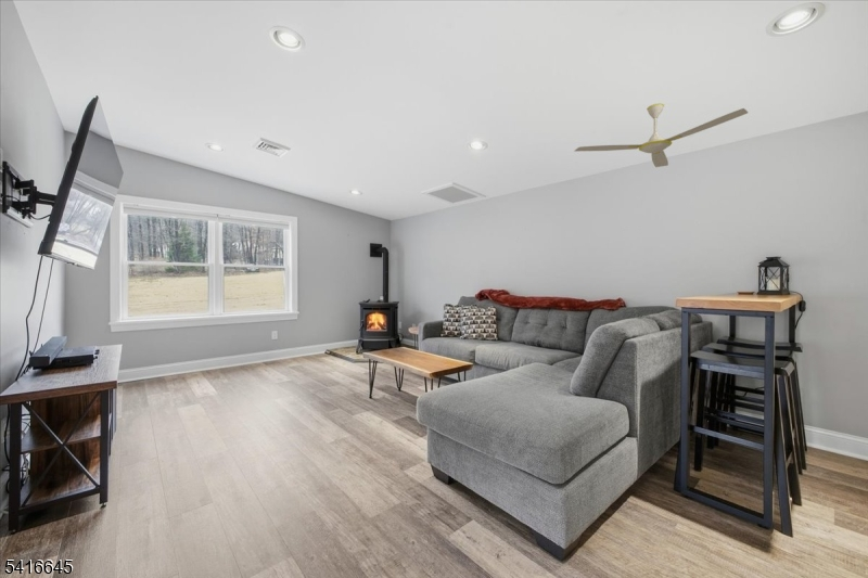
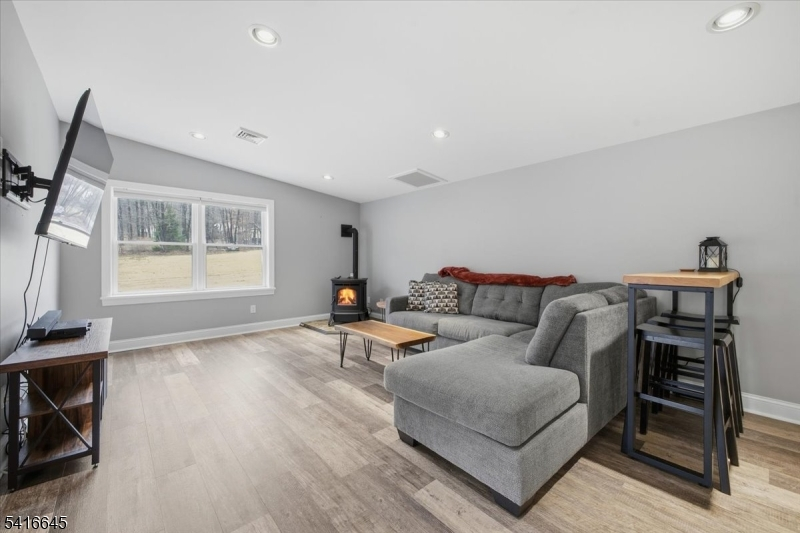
- ceiling fan [574,102,749,168]
